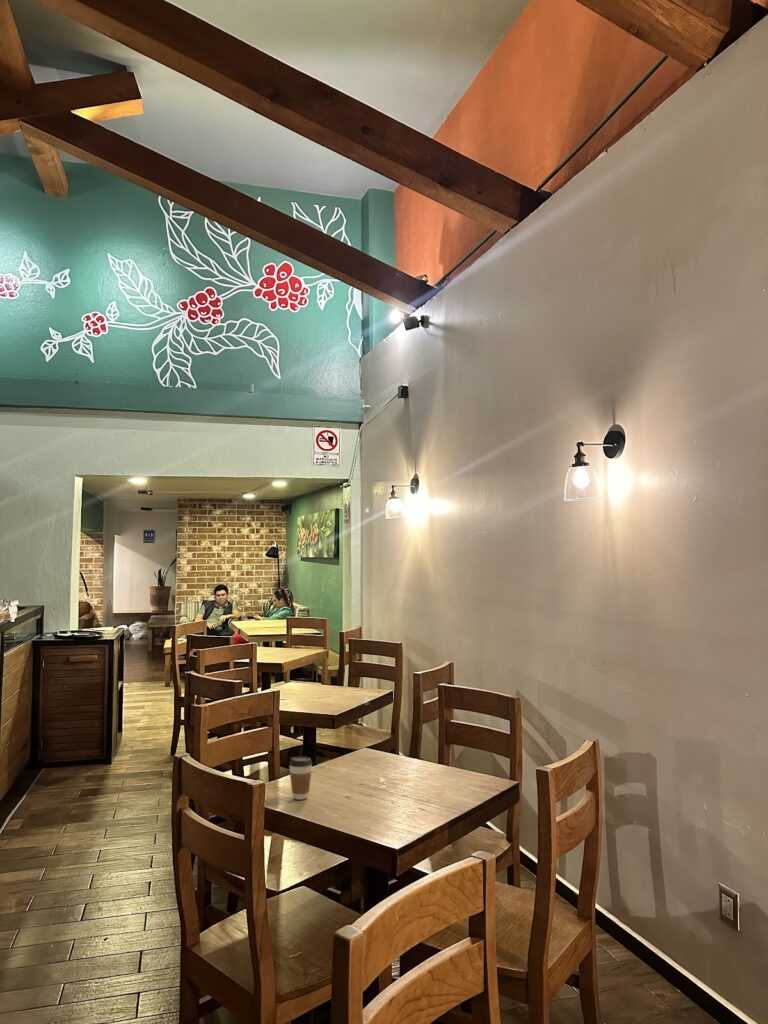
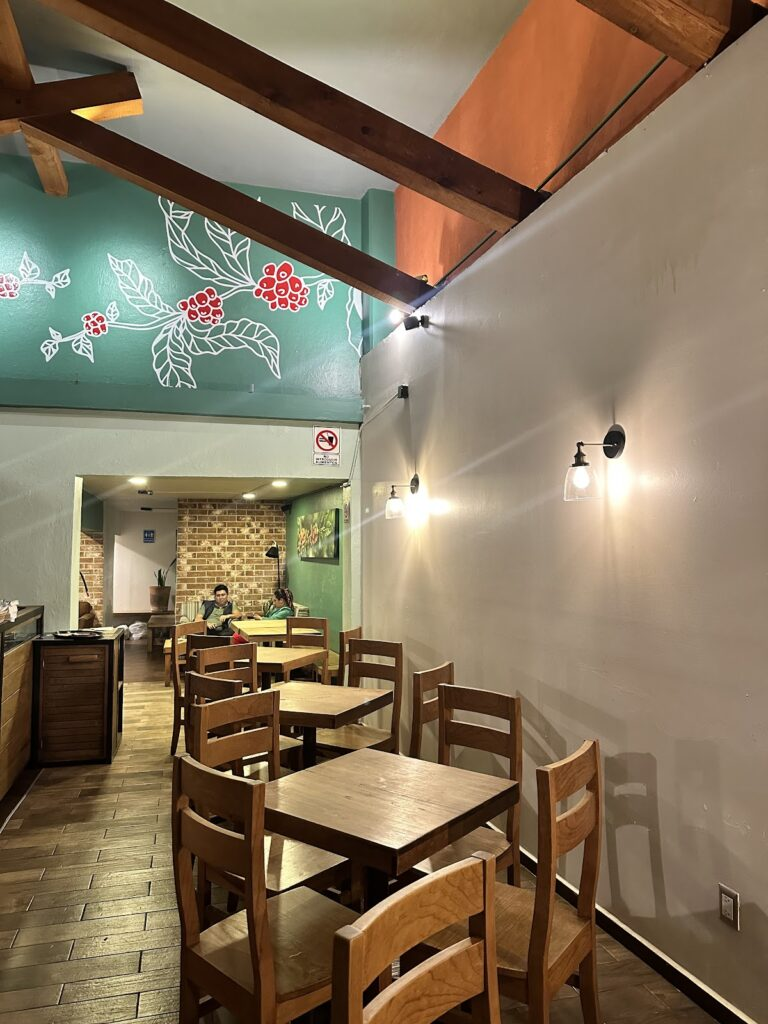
- coffee cup [288,756,313,801]
